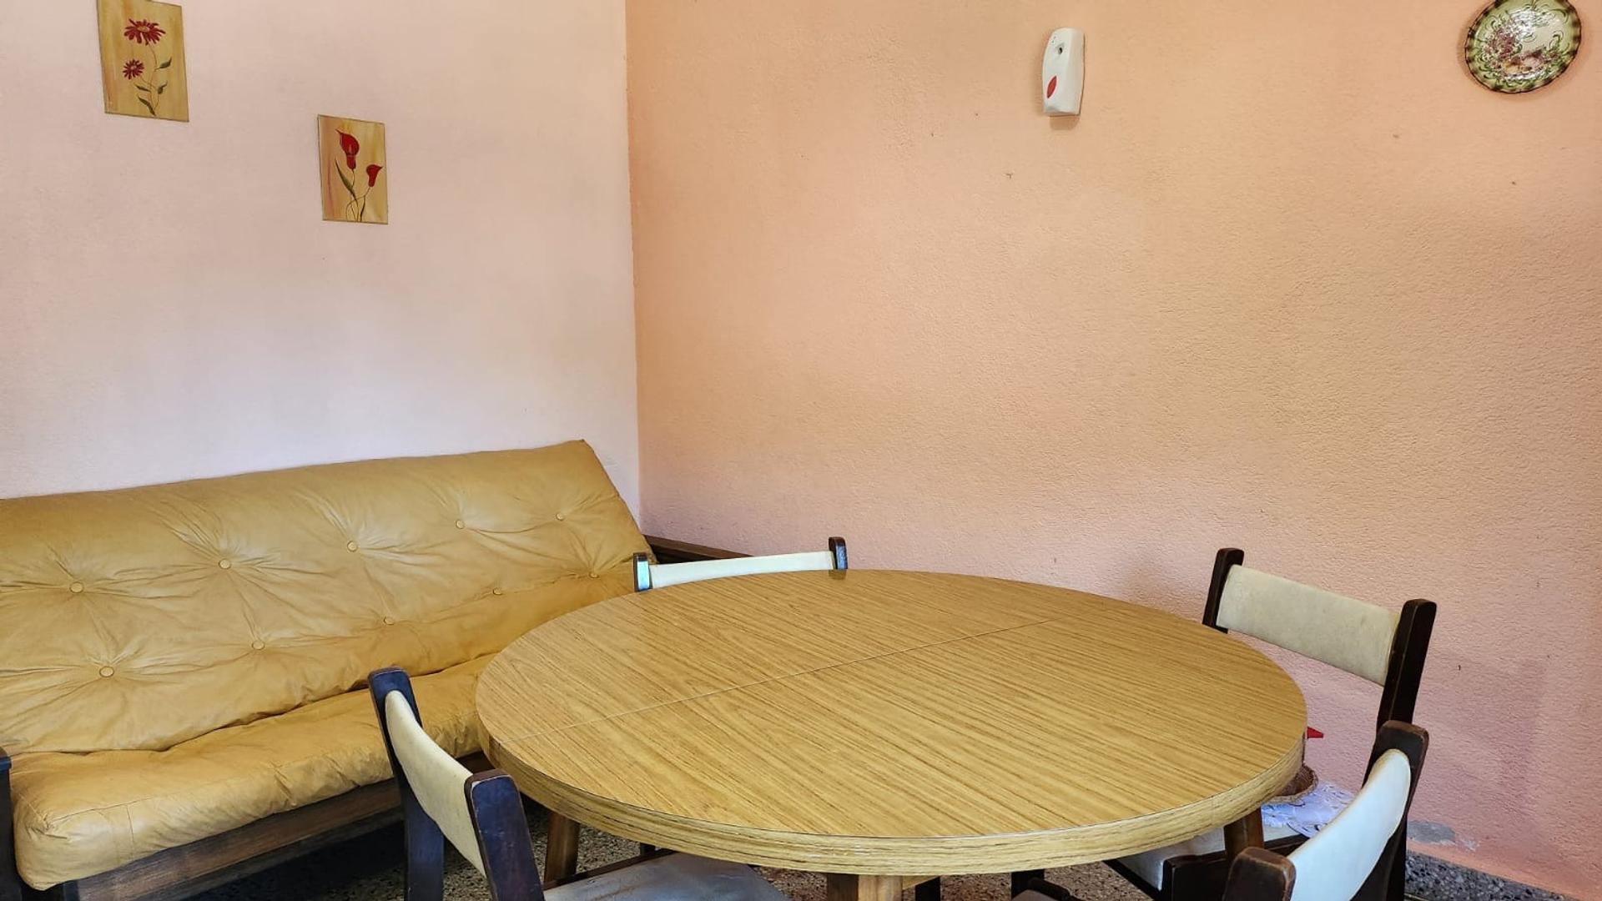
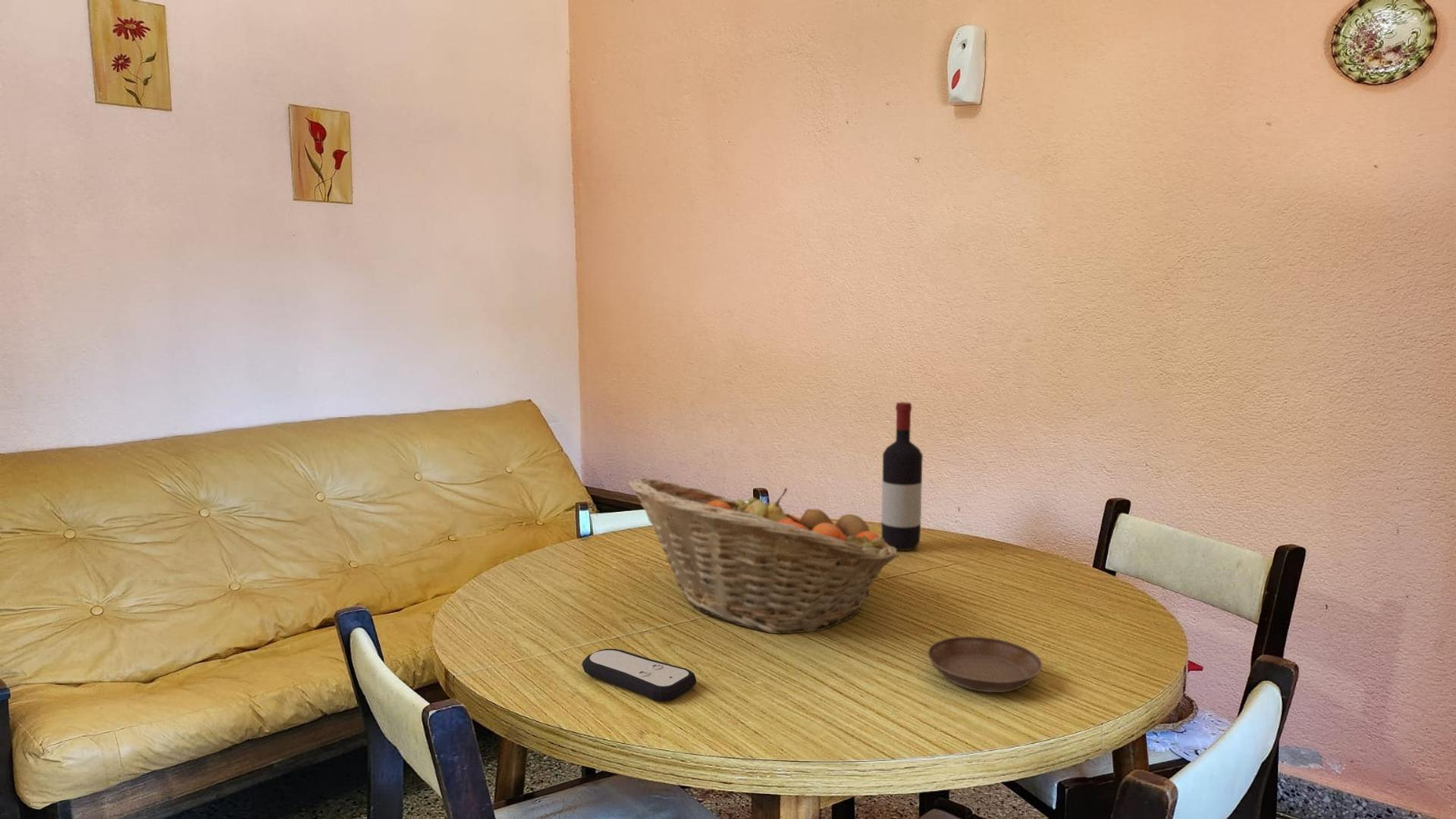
+ fruit basket [628,477,899,635]
+ wine bottle [880,401,924,551]
+ saucer [927,635,1043,693]
+ remote control [582,648,697,702]
